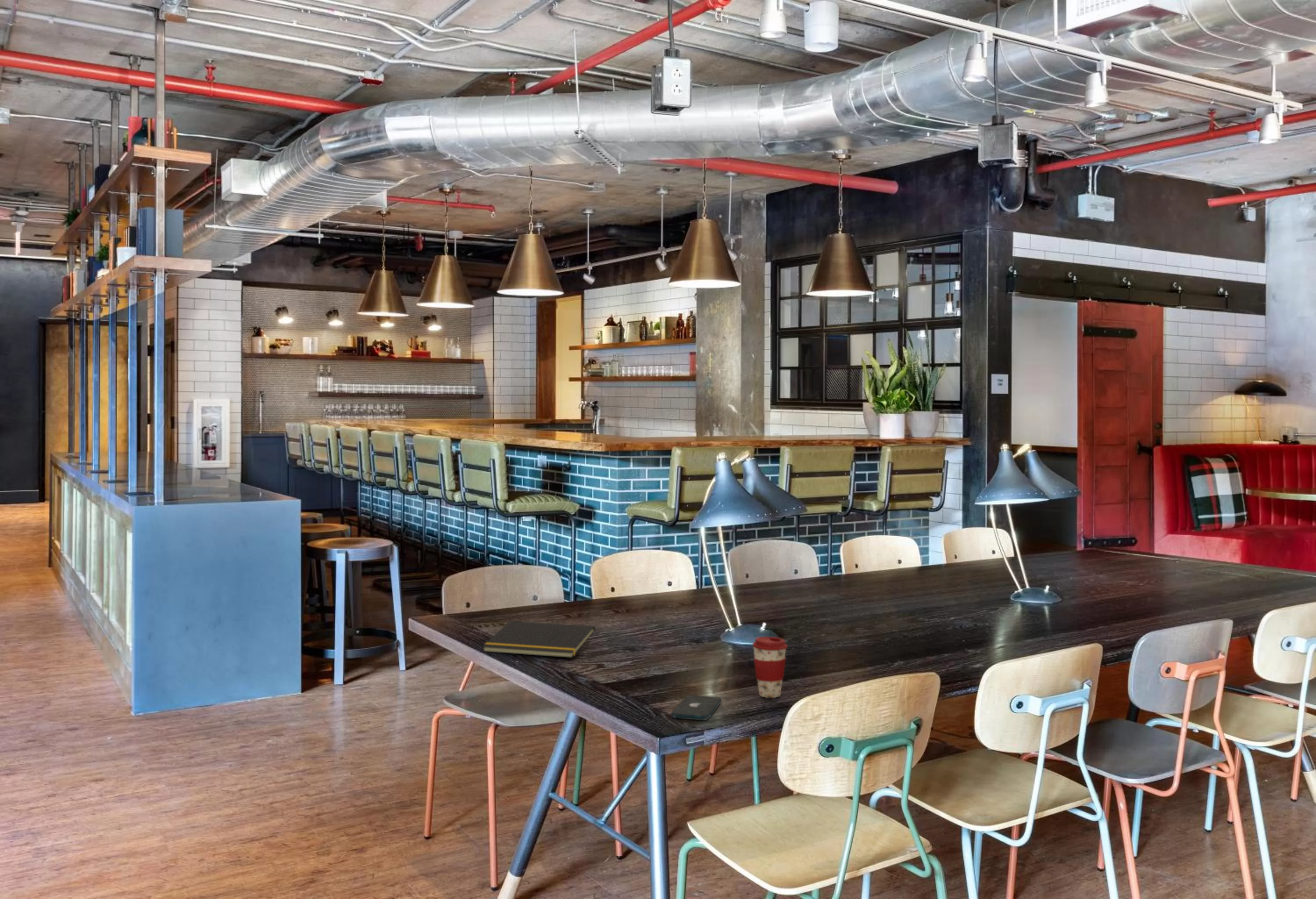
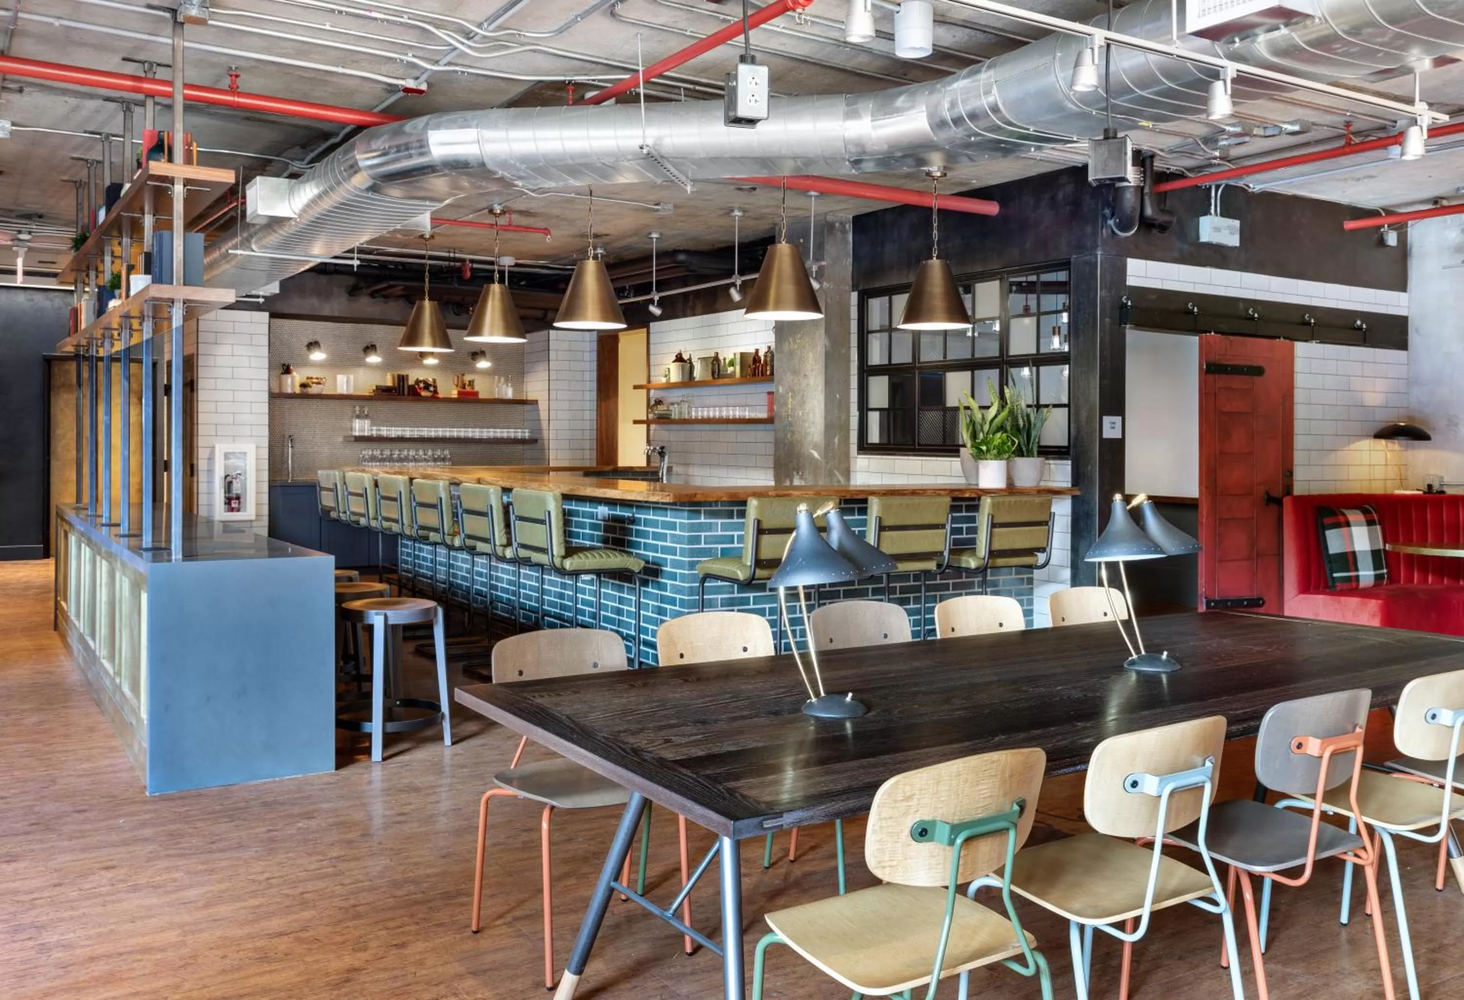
- notepad [482,621,596,658]
- coffee cup [752,636,788,698]
- smartphone [671,695,722,721]
